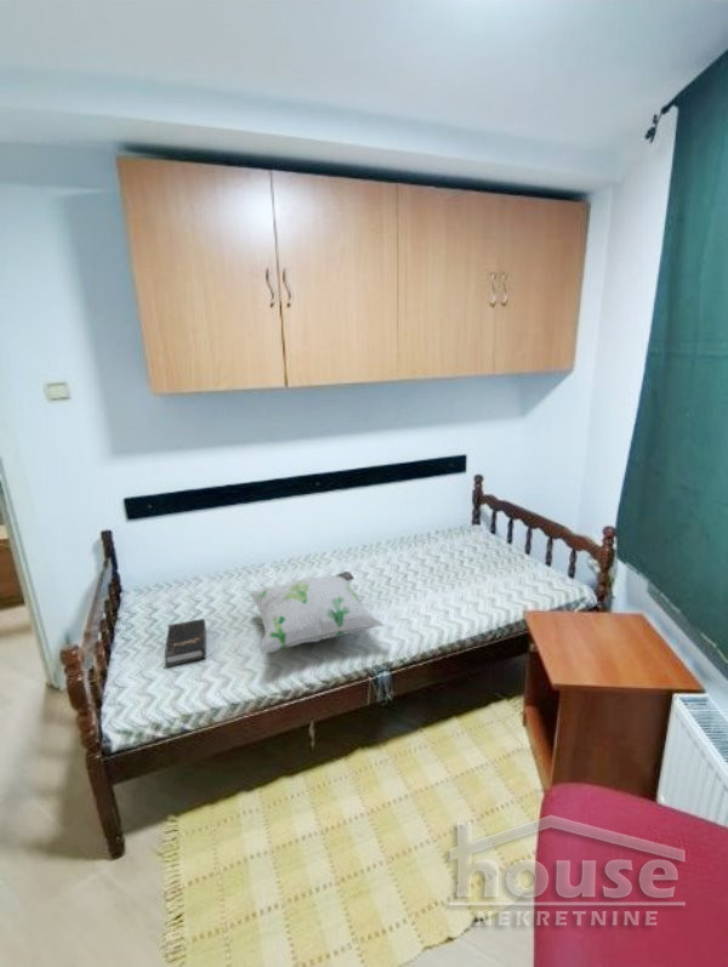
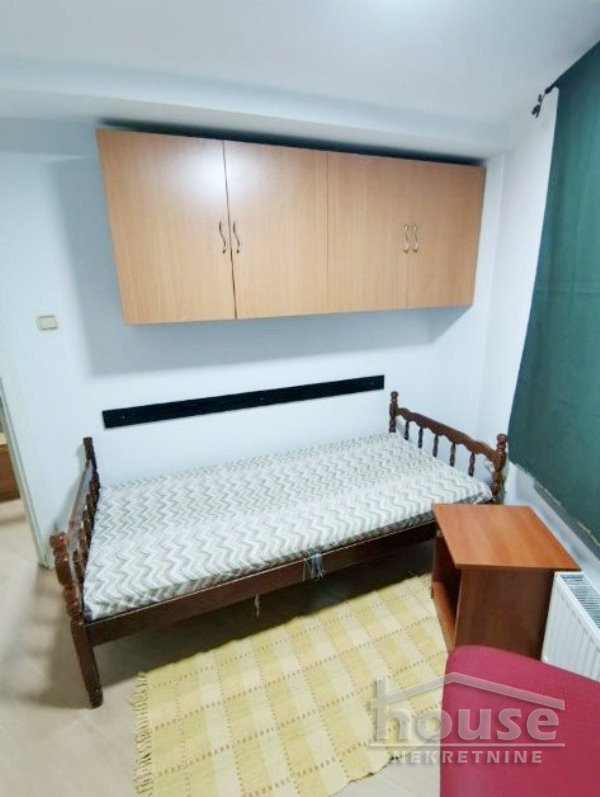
- hardback book [164,618,207,669]
- decorative pillow [249,570,385,655]
